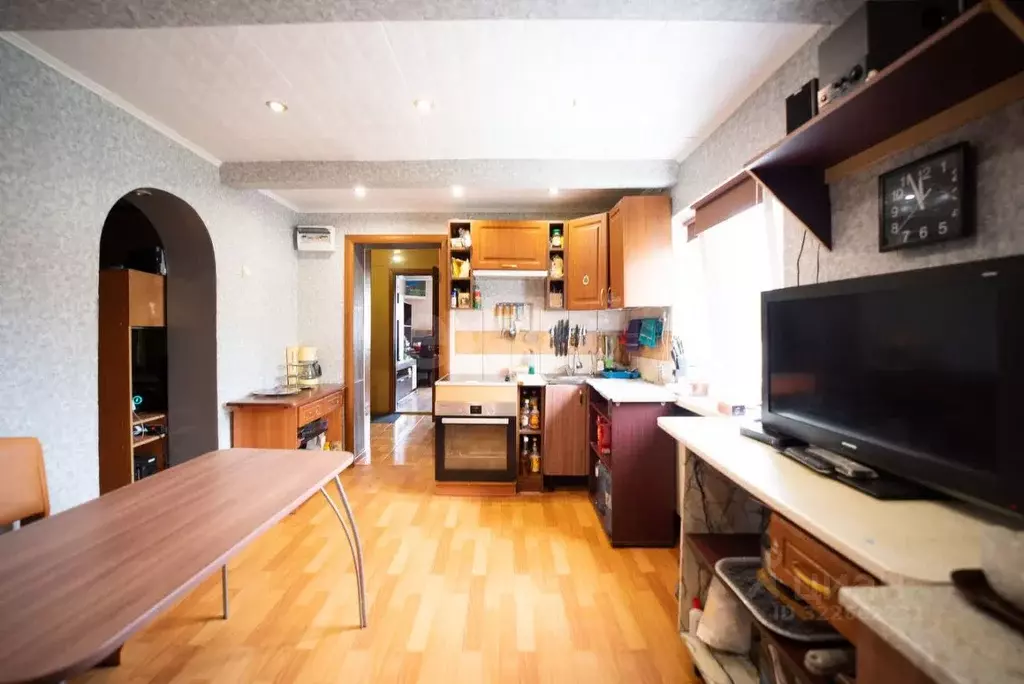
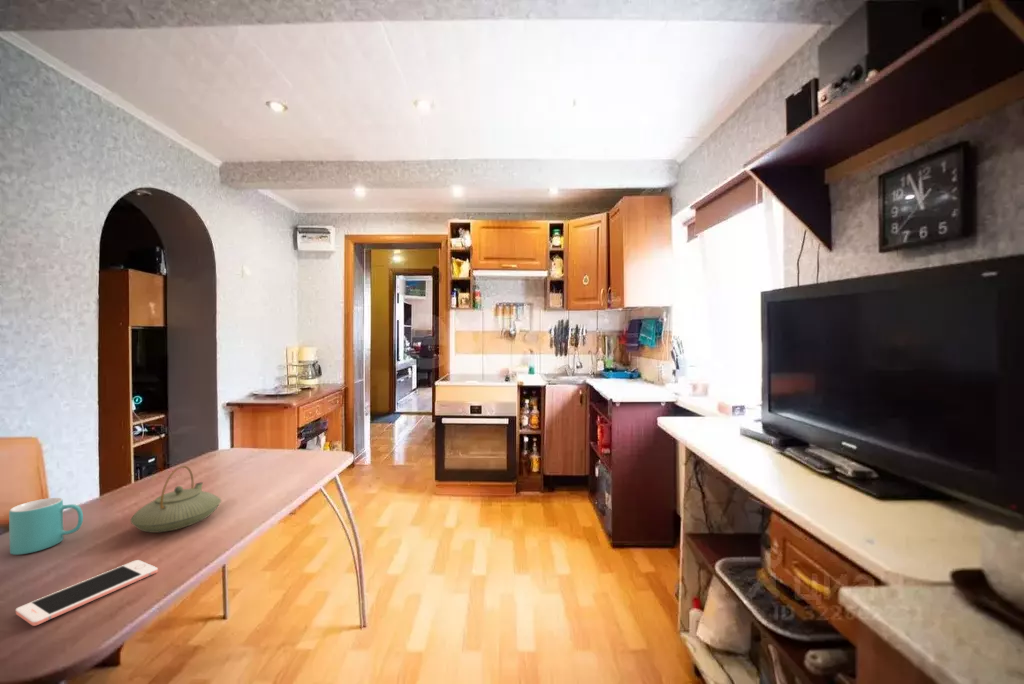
+ teapot [130,465,222,534]
+ mug [8,497,84,556]
+ cell phone [15,559,159,627]
